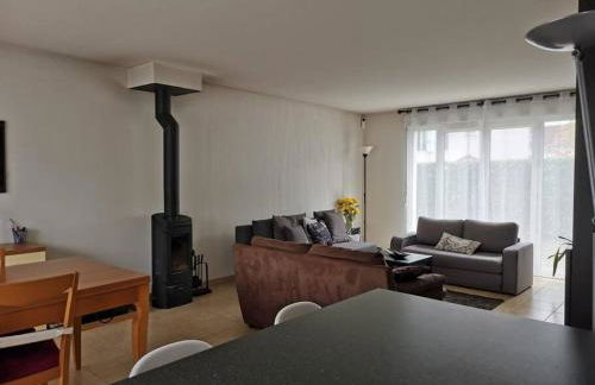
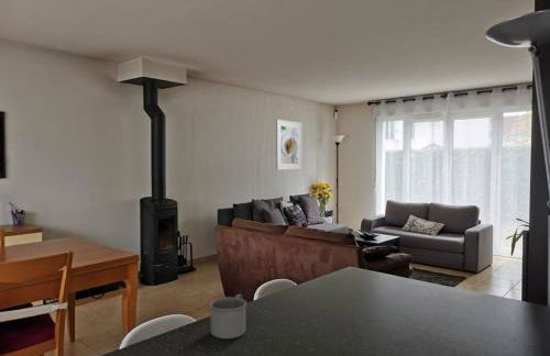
+ mug [208,293,248,340]
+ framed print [275,119,304,170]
